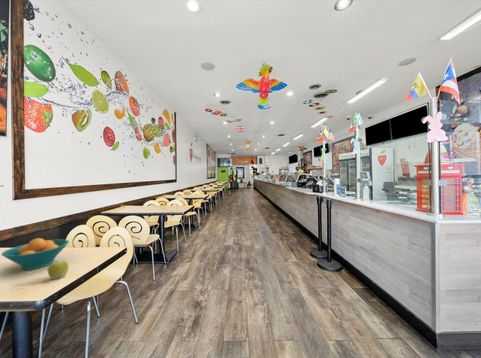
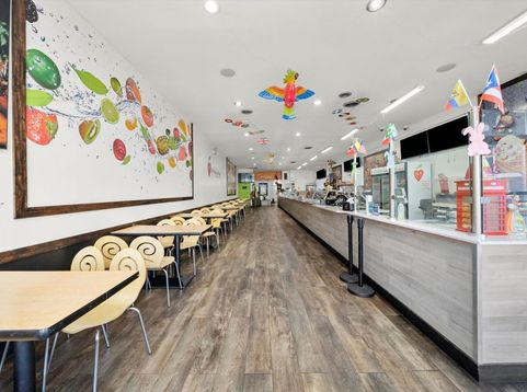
- apple [47,259,69,280]
- fruit bowl [0,237,70,271]
